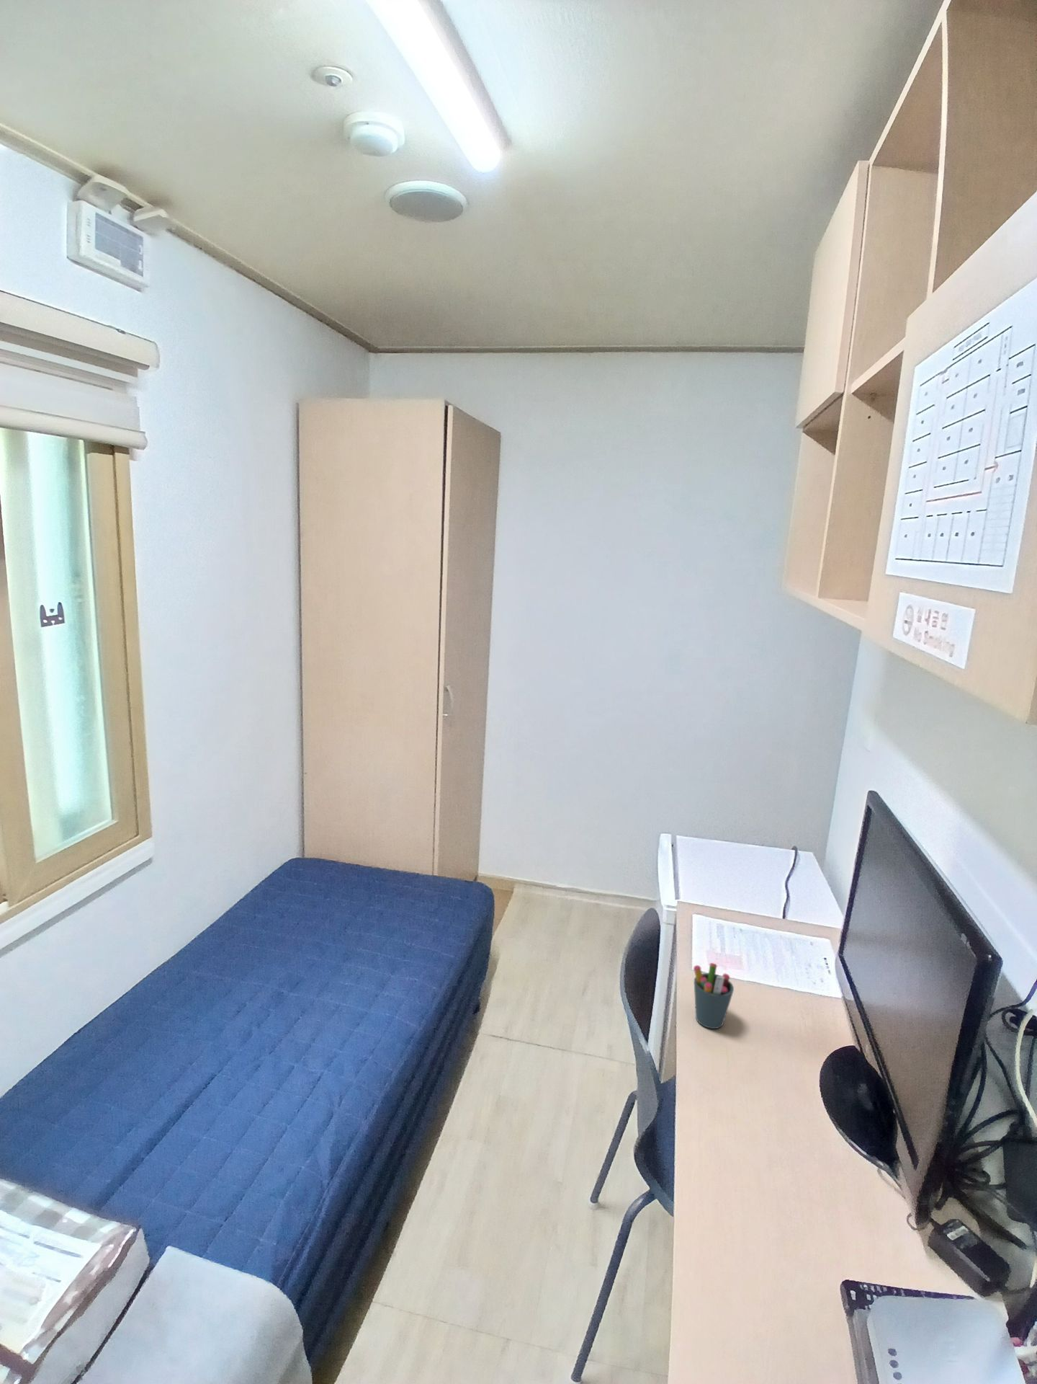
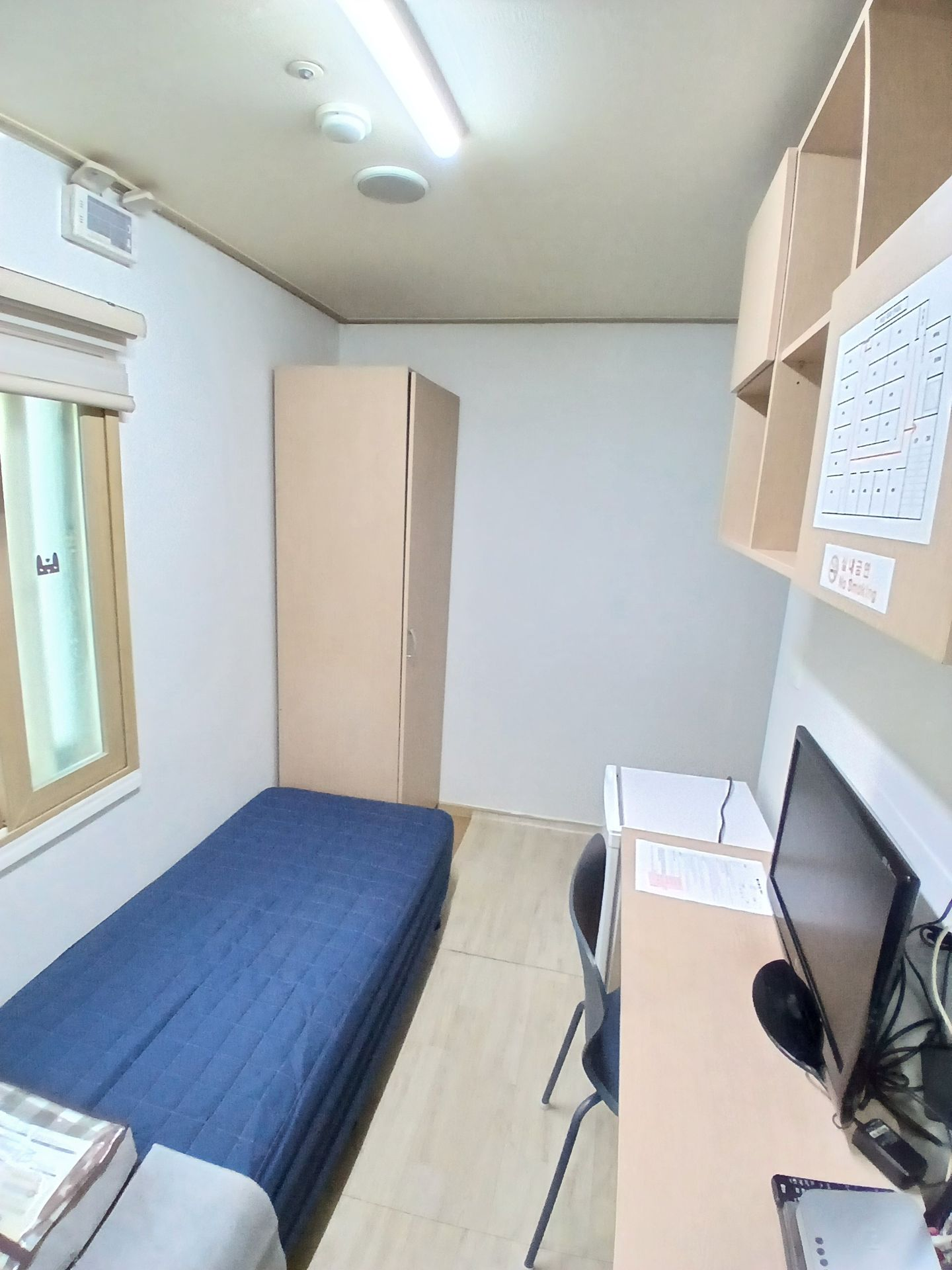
- pen holder [693,962,734,1030]
